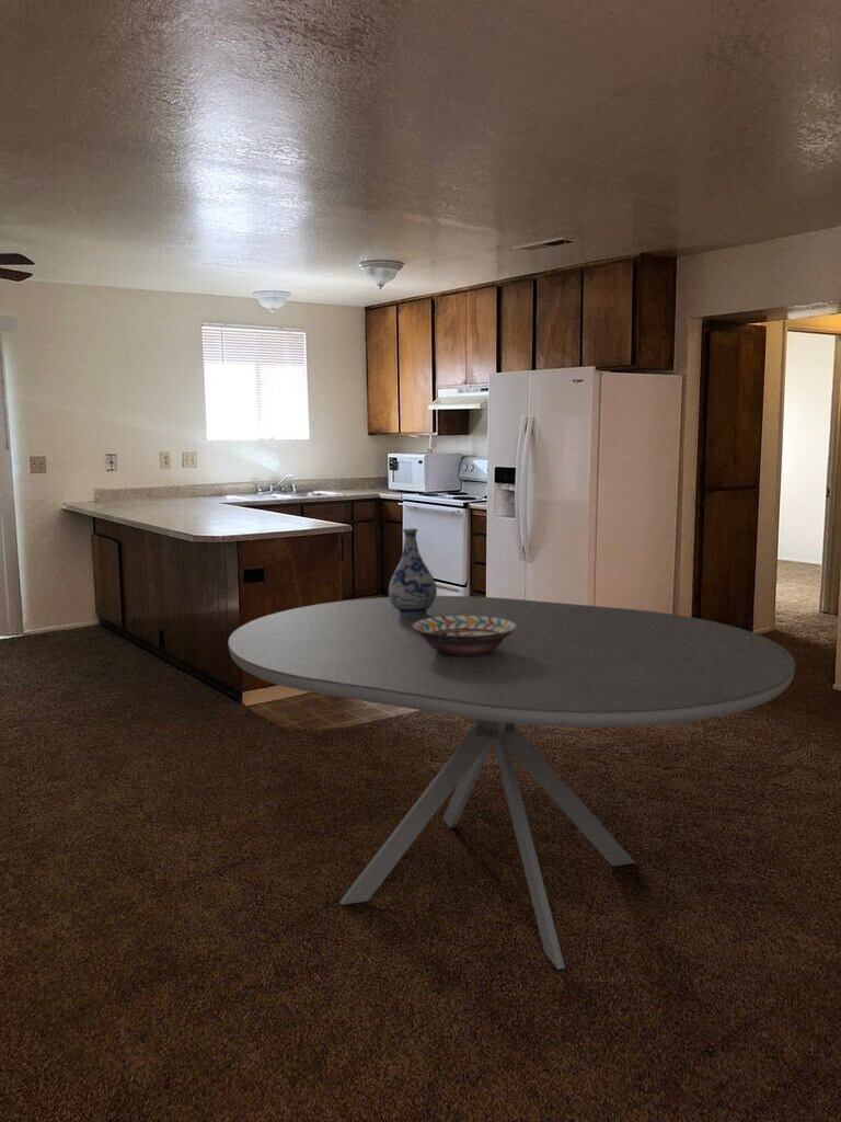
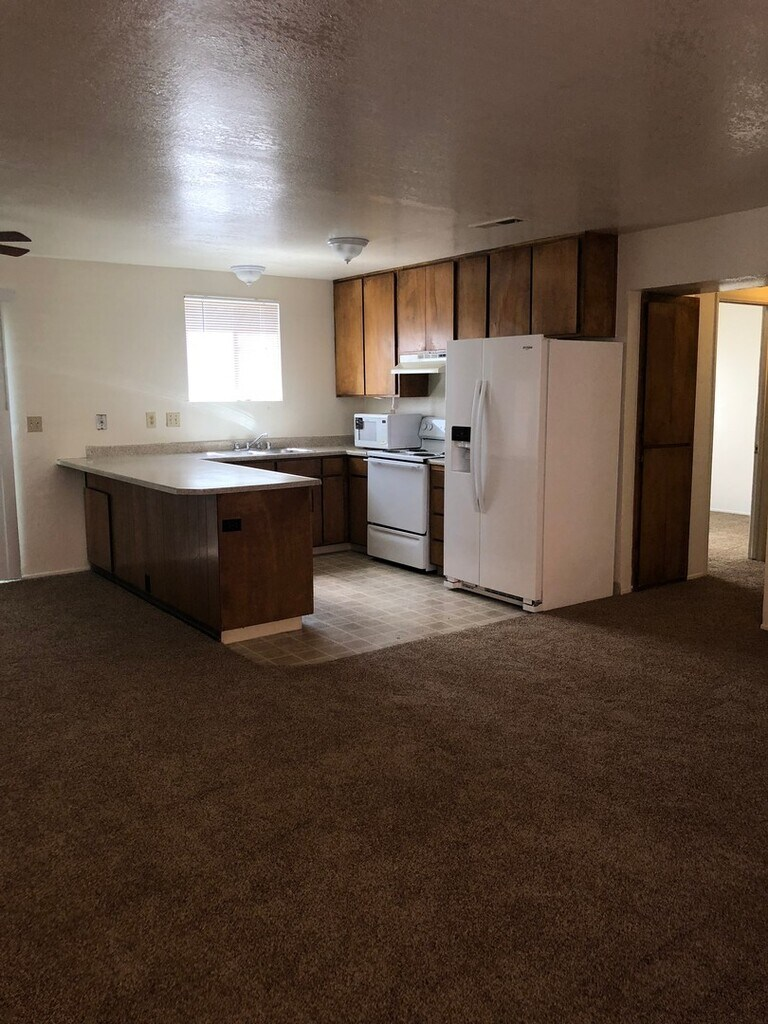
- decorative bowl [413,615,517,656]
- dining table [228,595,796,971]
- vase [388,527,438,617]
